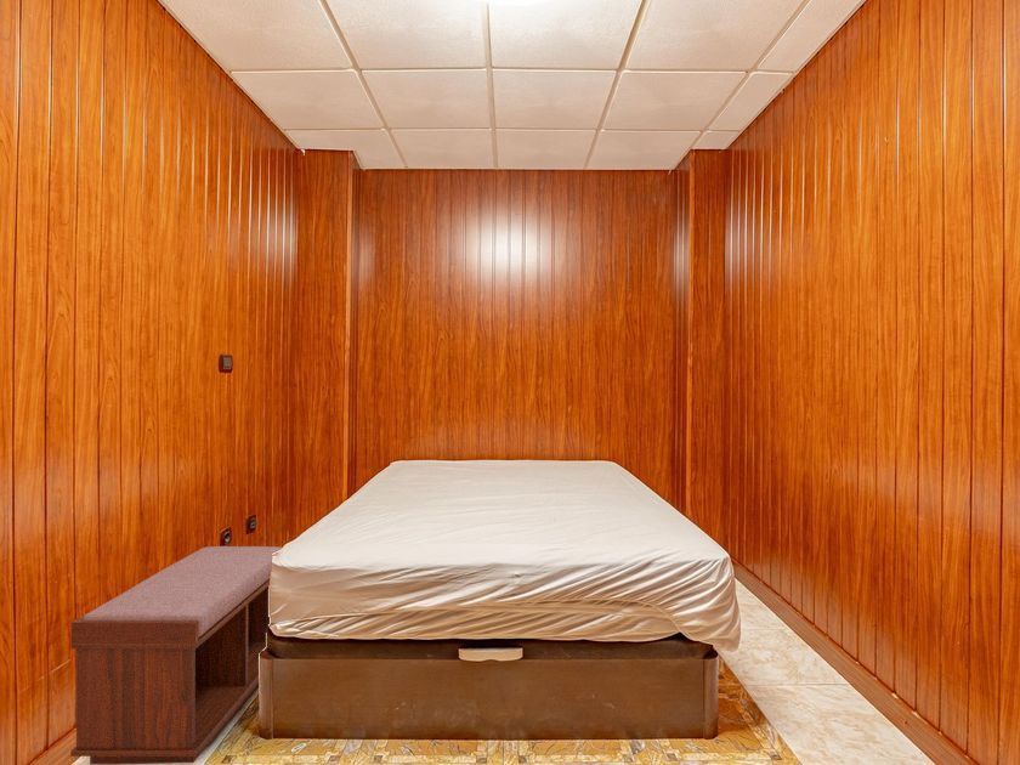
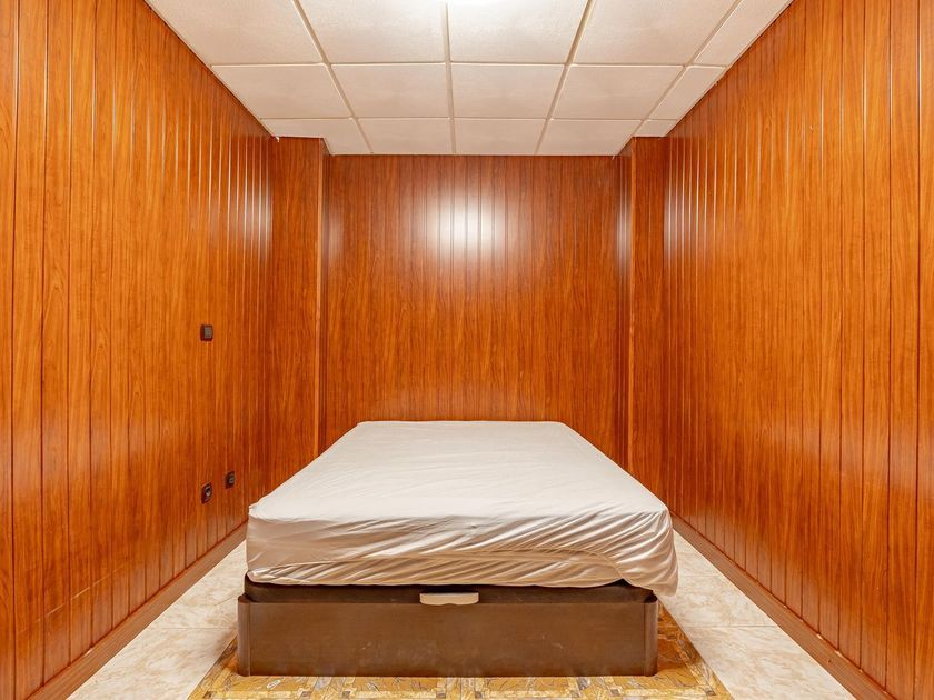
- bench [69,545,283,765]
